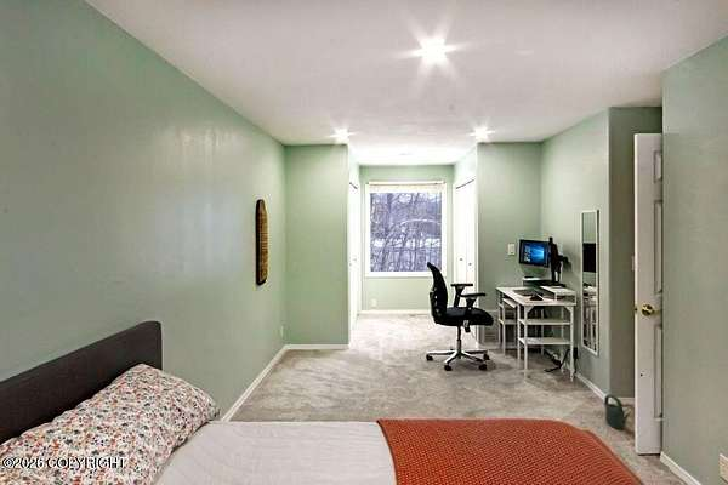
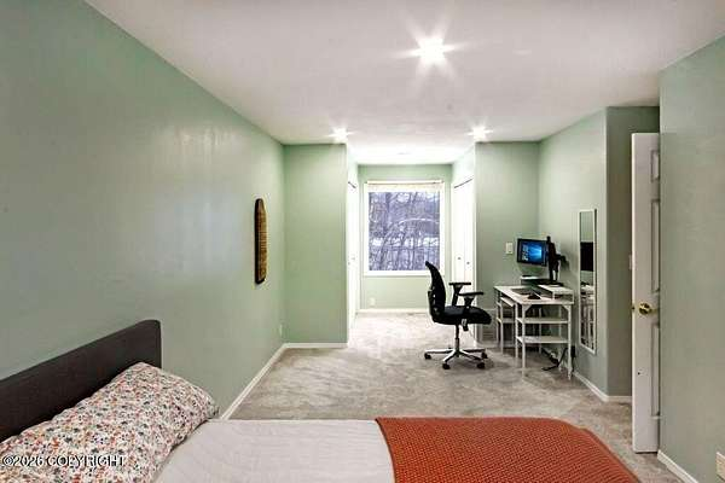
- watering can [603,394,631,430]
